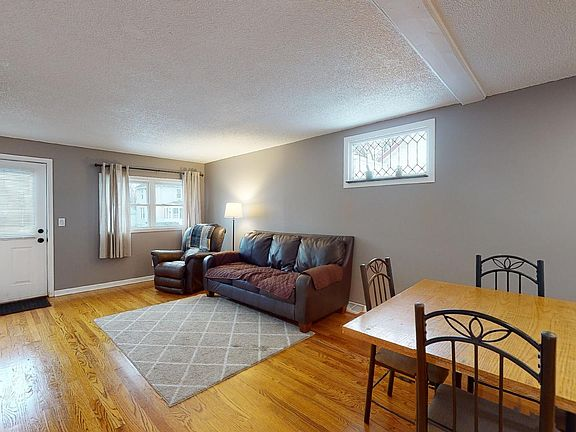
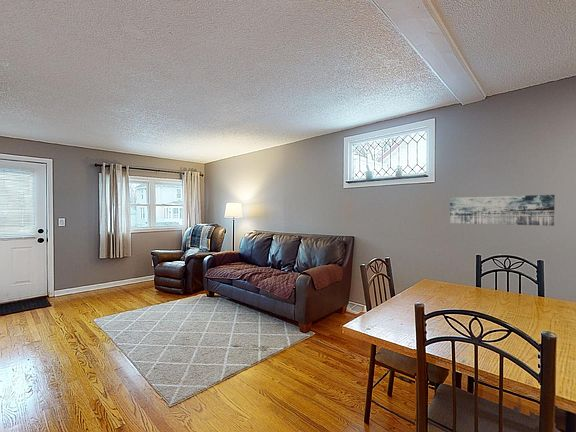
+ wall art [449,194,556,227]
